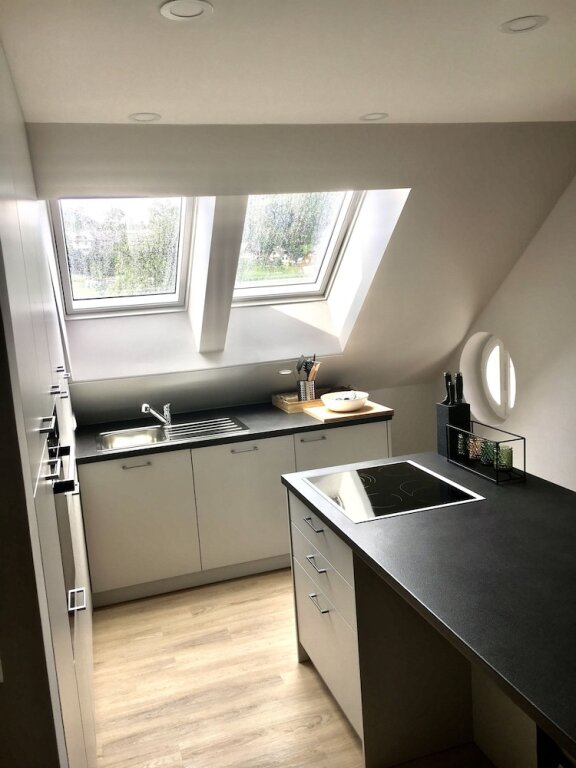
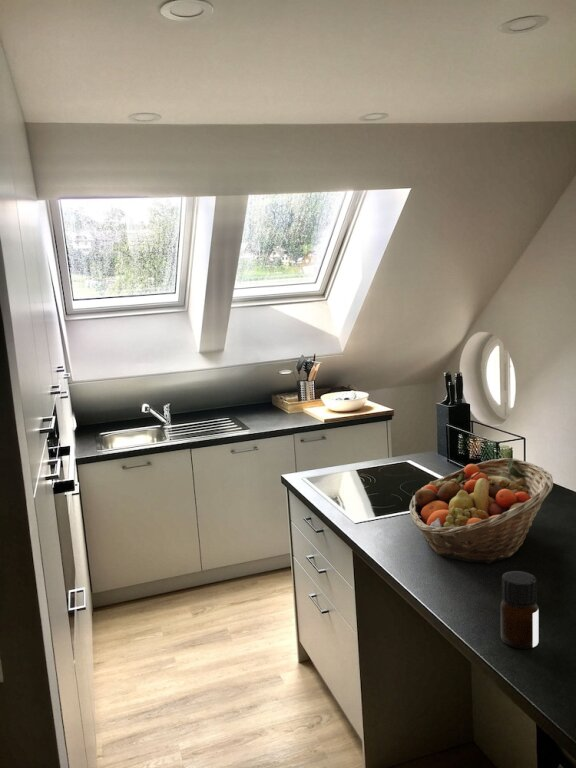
+ bottle [500,570,539,650]
+ fruit basket [408,457,554,565]
